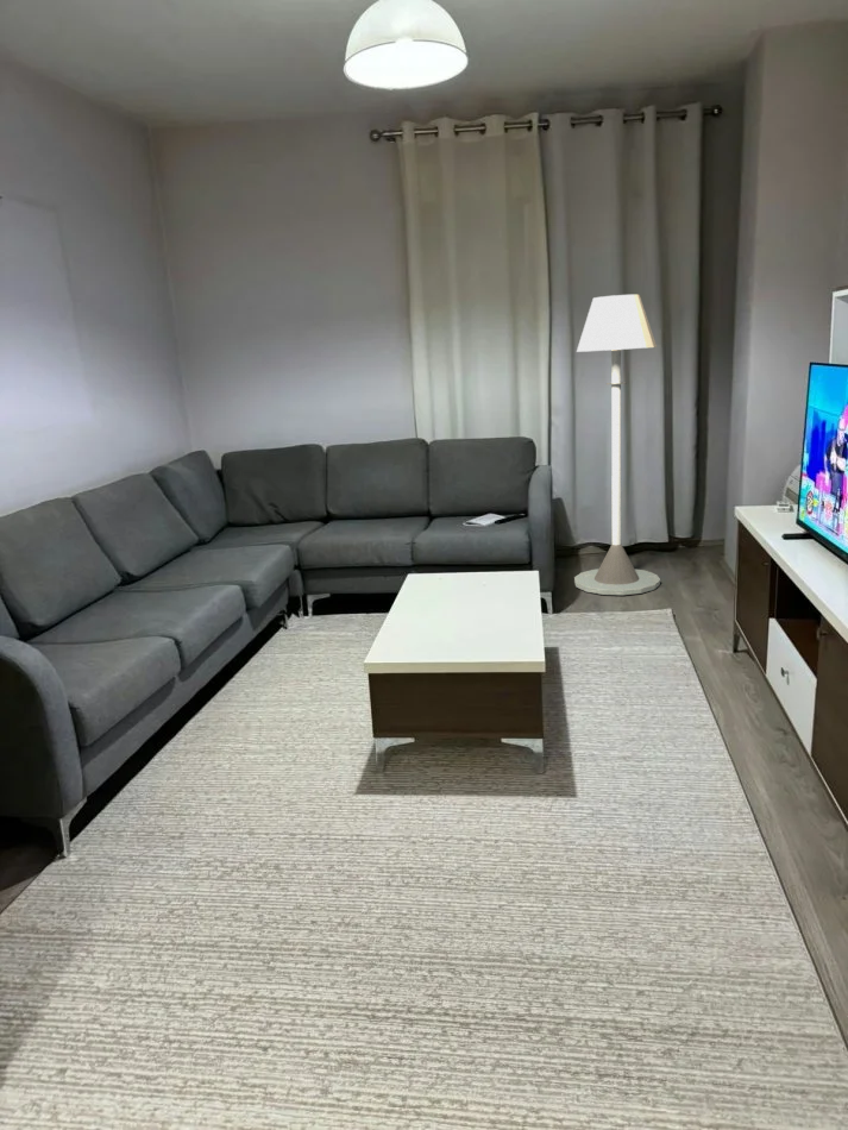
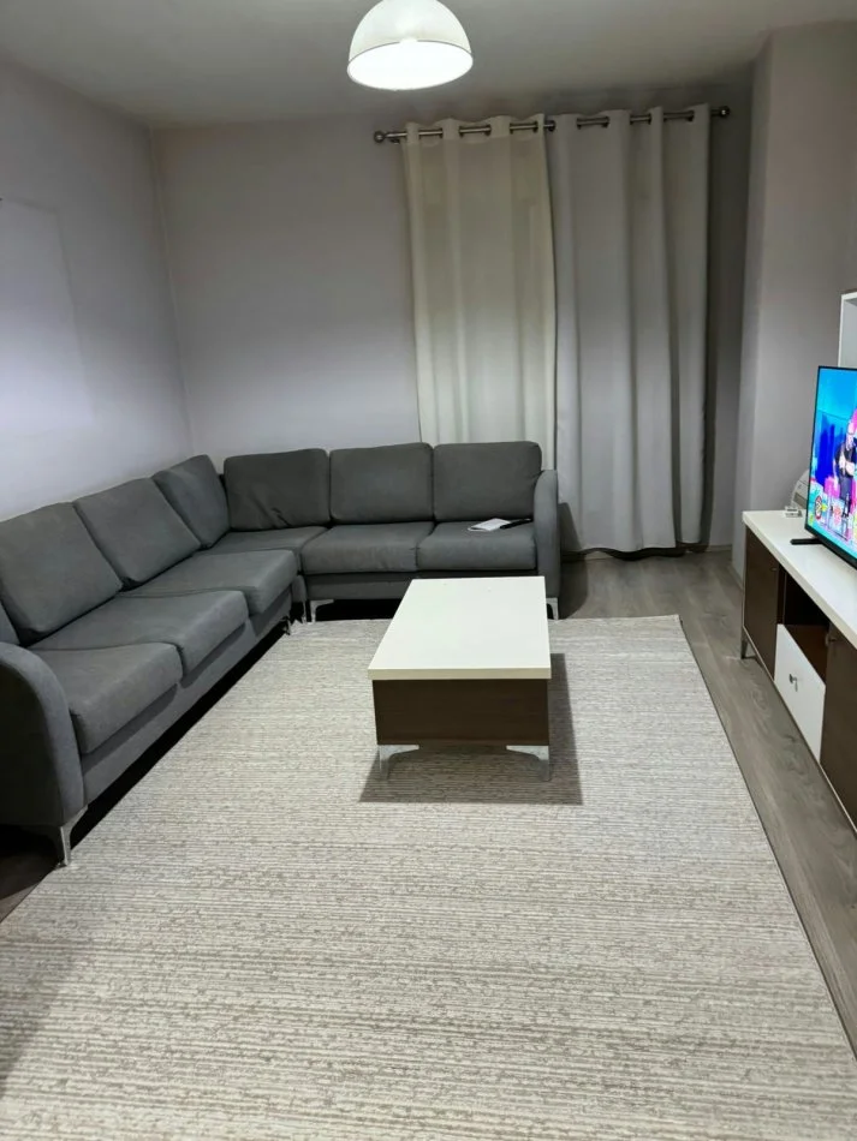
- floor lamp [573,294,661,596]
